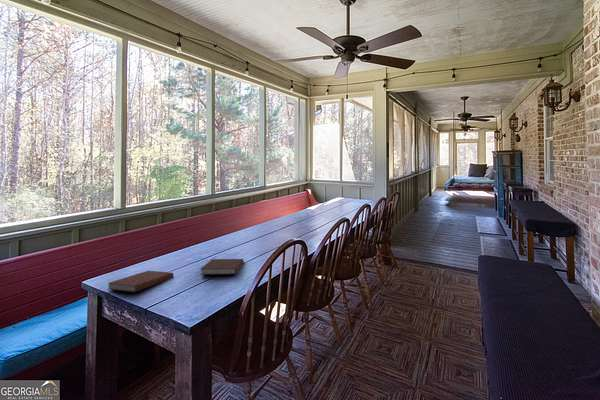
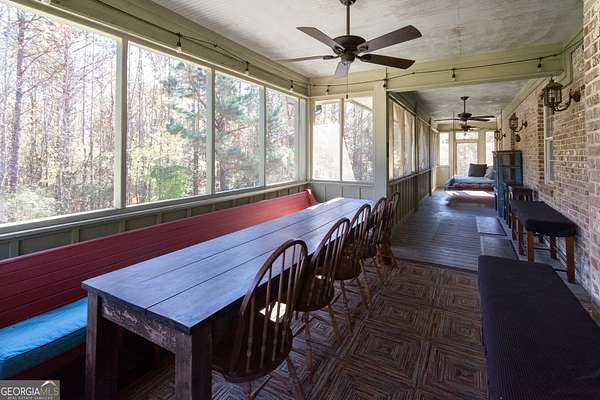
- notebook [199,258,245,276]
- book [107,270,174,293]
